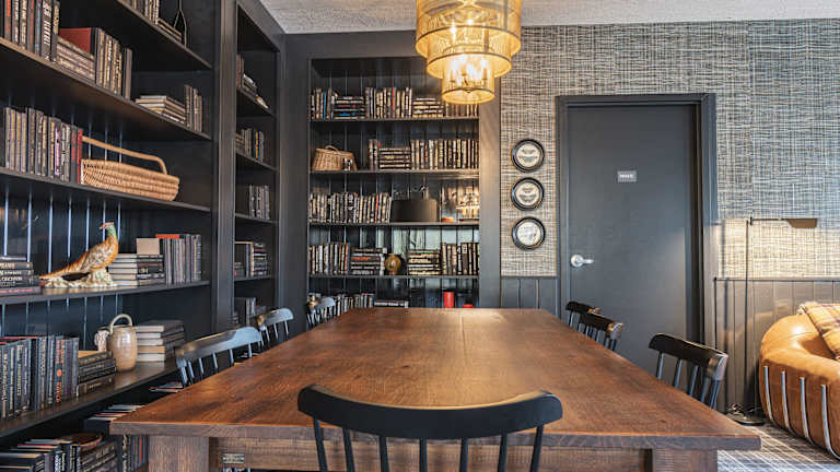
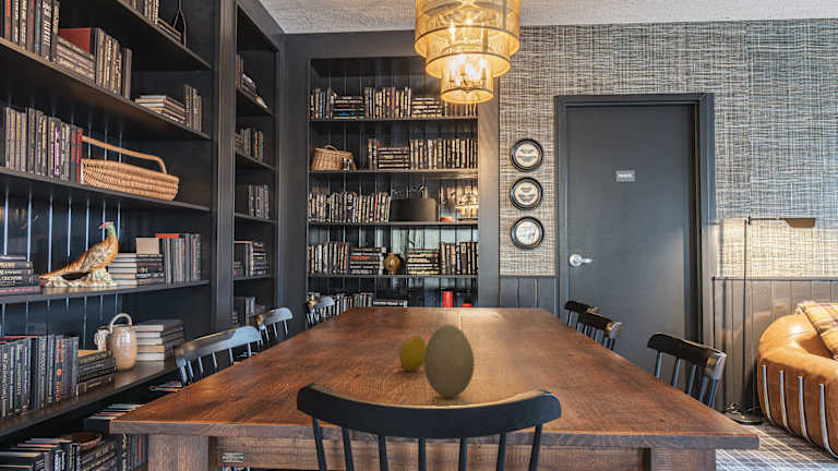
+ decorative egg [423,324,476,399]
+ fruit [398,335,427,372]
